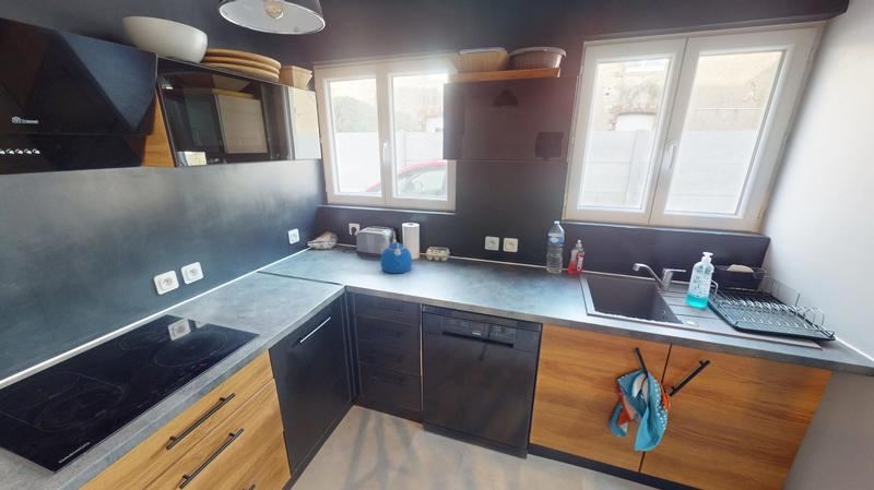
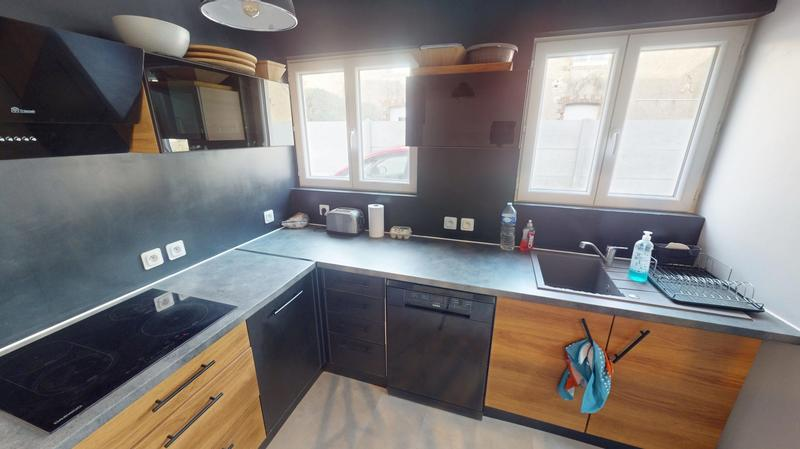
- kettle [380,227,413,274]
